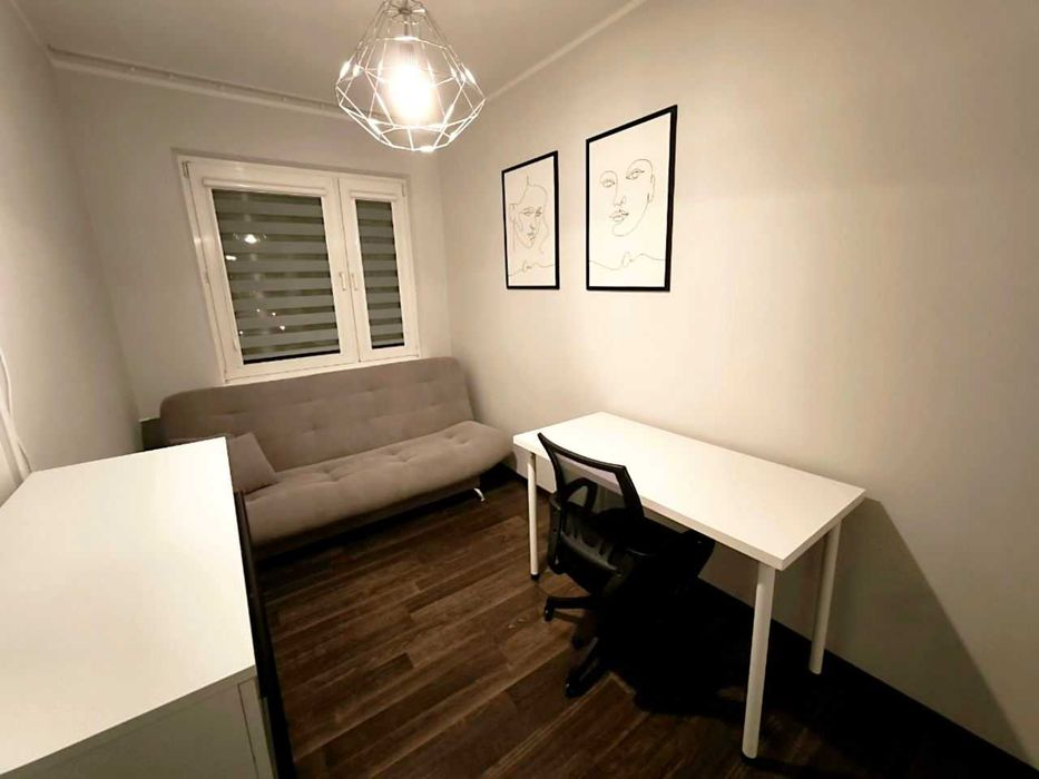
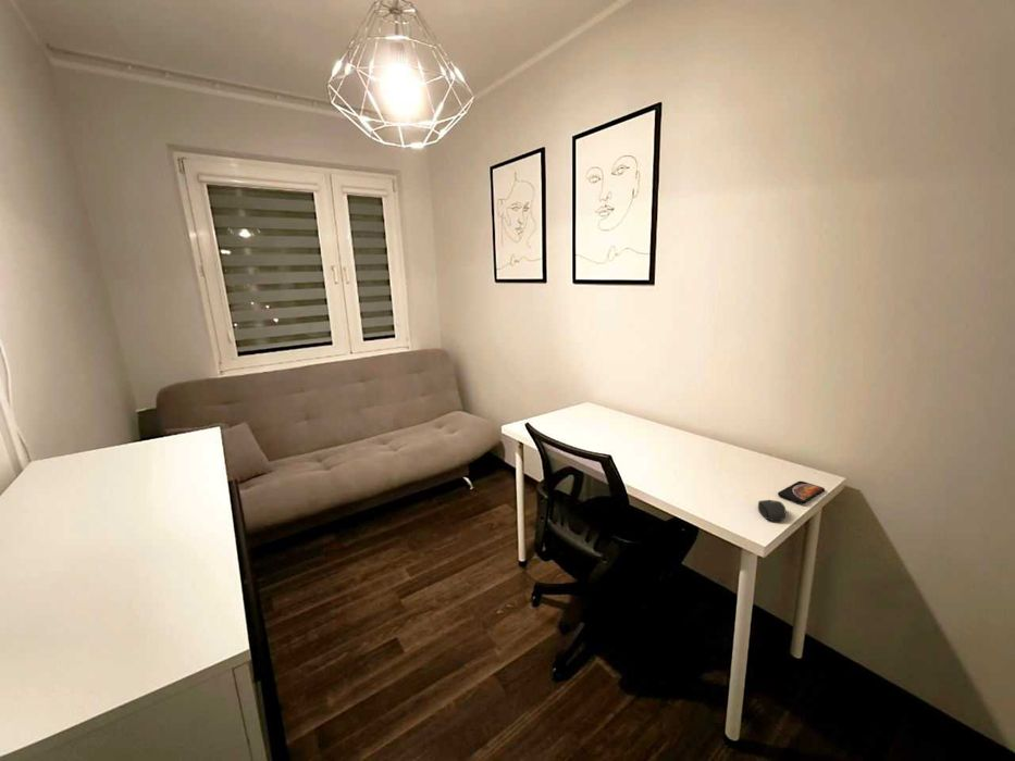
+ smartphone [777,481,826,504]
+ mouse [757,499,787,522]
